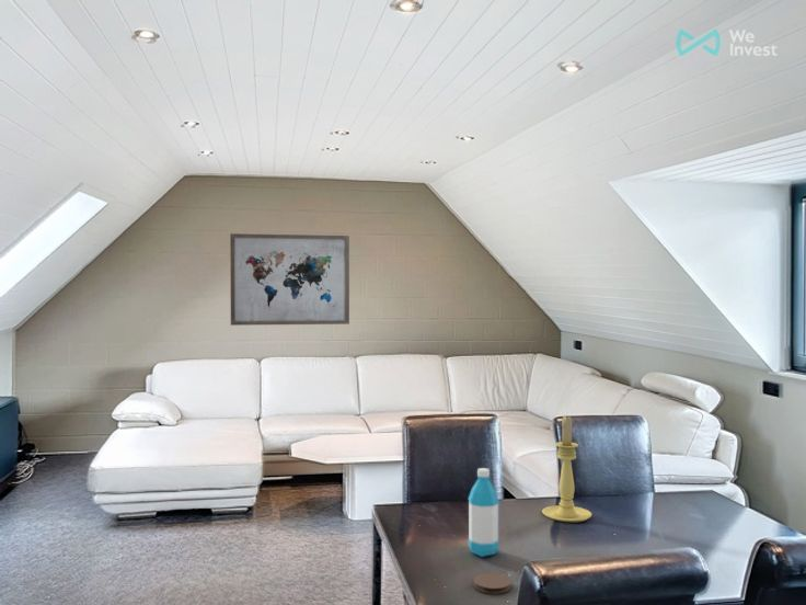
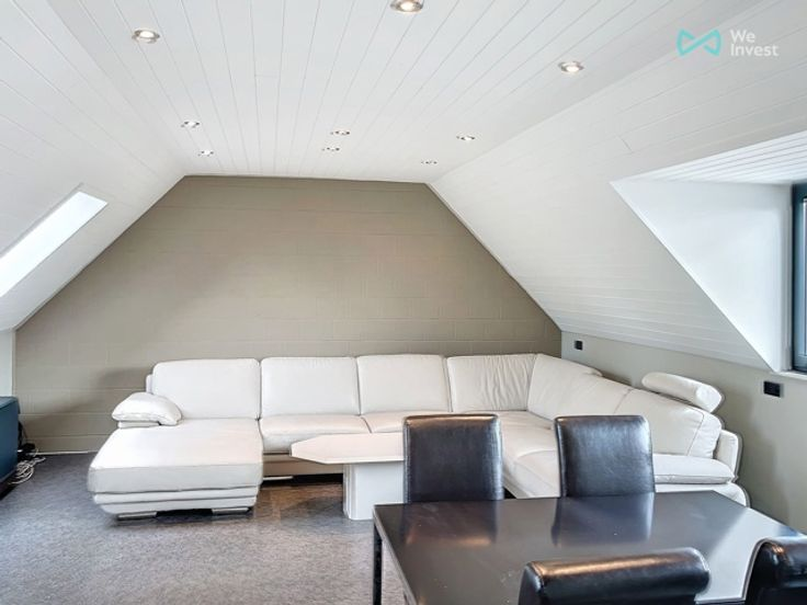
- water bottle [468,467,500,558]
- candle holder [541,414,592,524]
- wall art [229,232,350,327]
- coaster [472,572,513,595]
